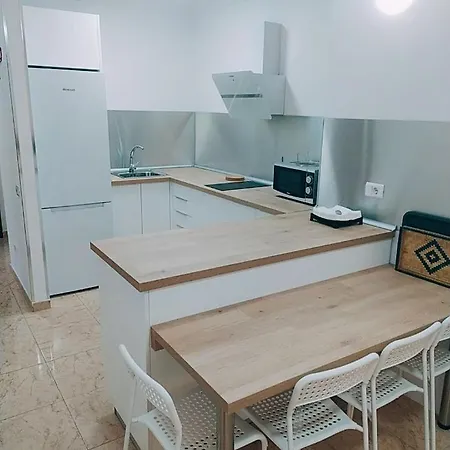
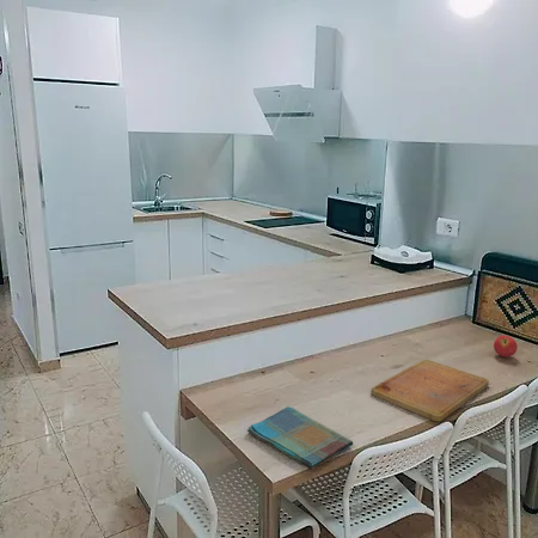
+ dish towel [246,405,354,471]
+ fruit [493,335,519,359]
+ cutting board [369,357,490,423]
